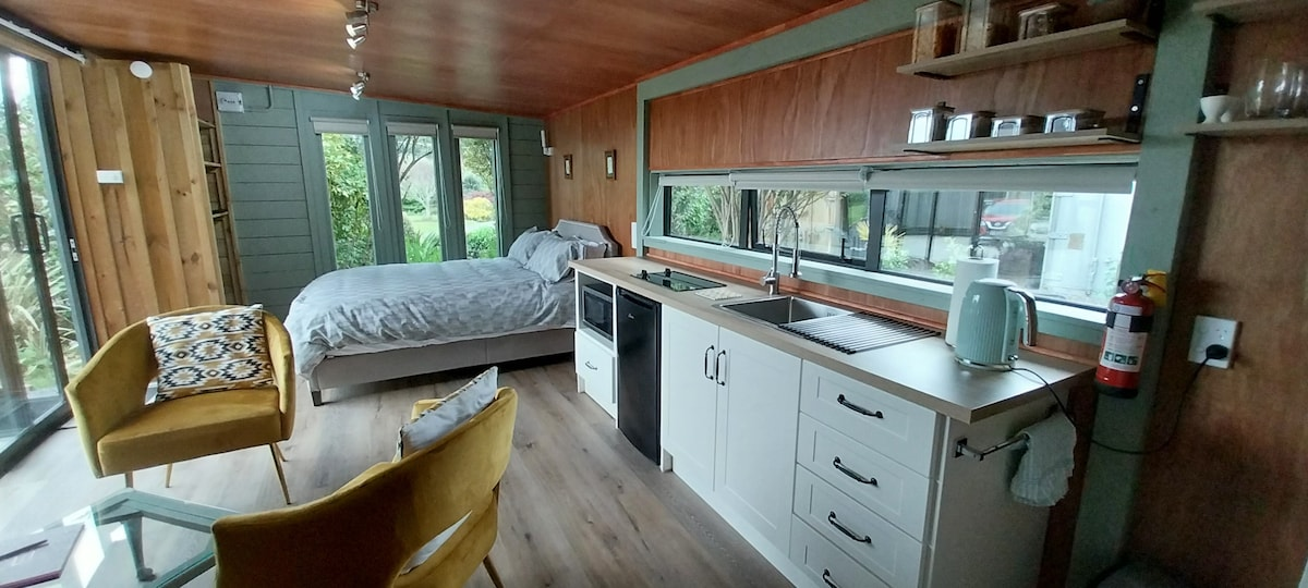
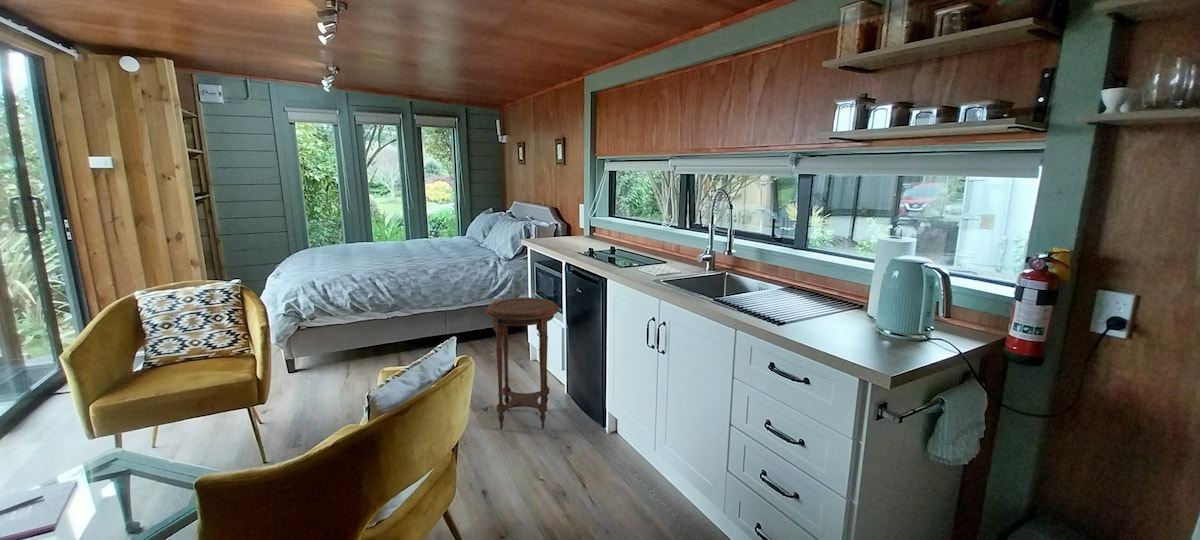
+ side table [484,297,560,431]
